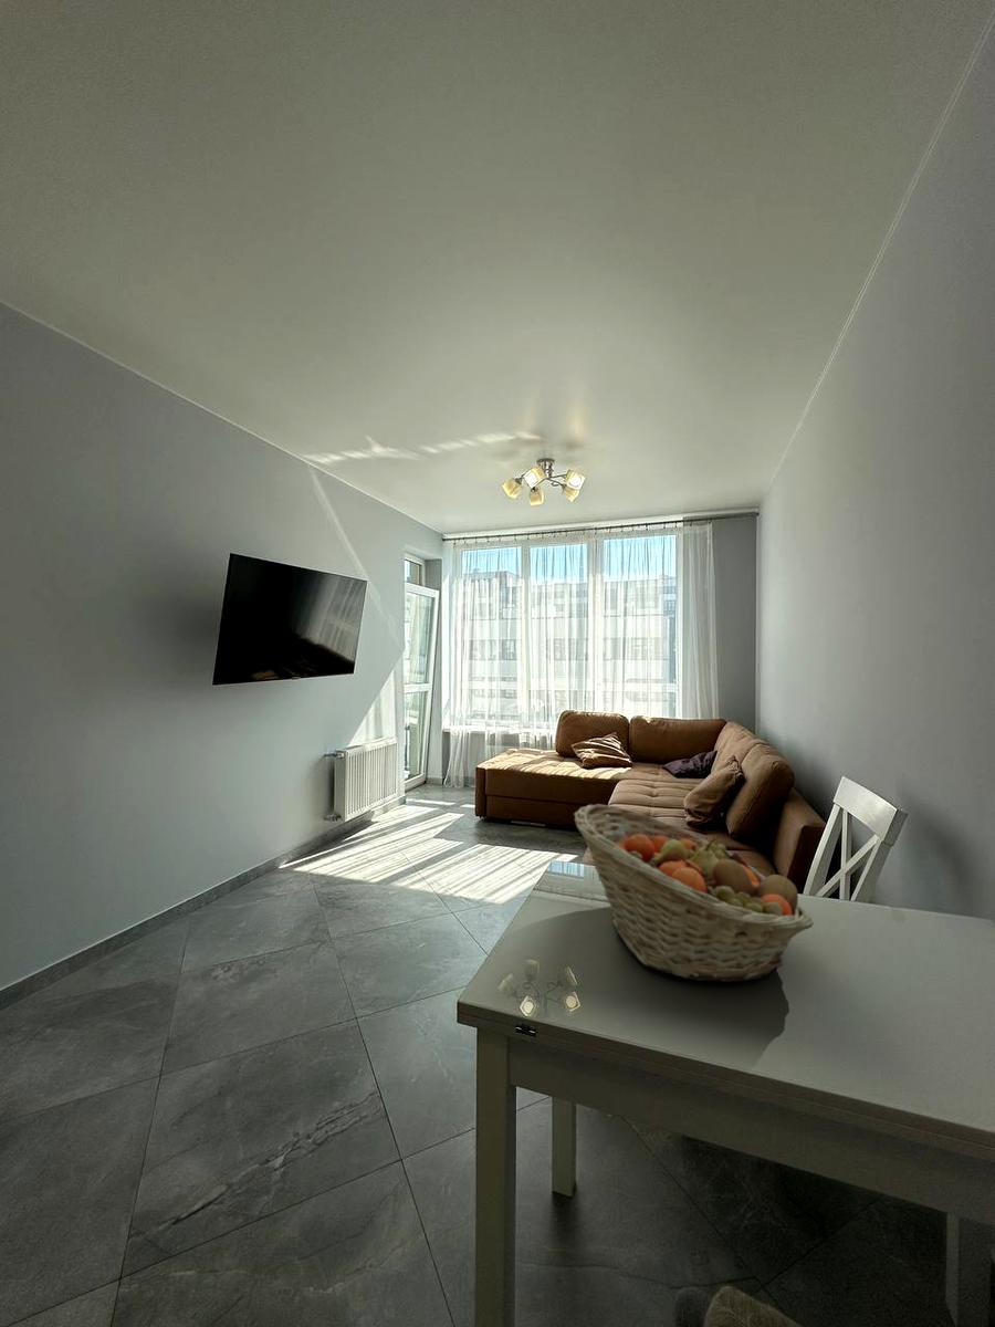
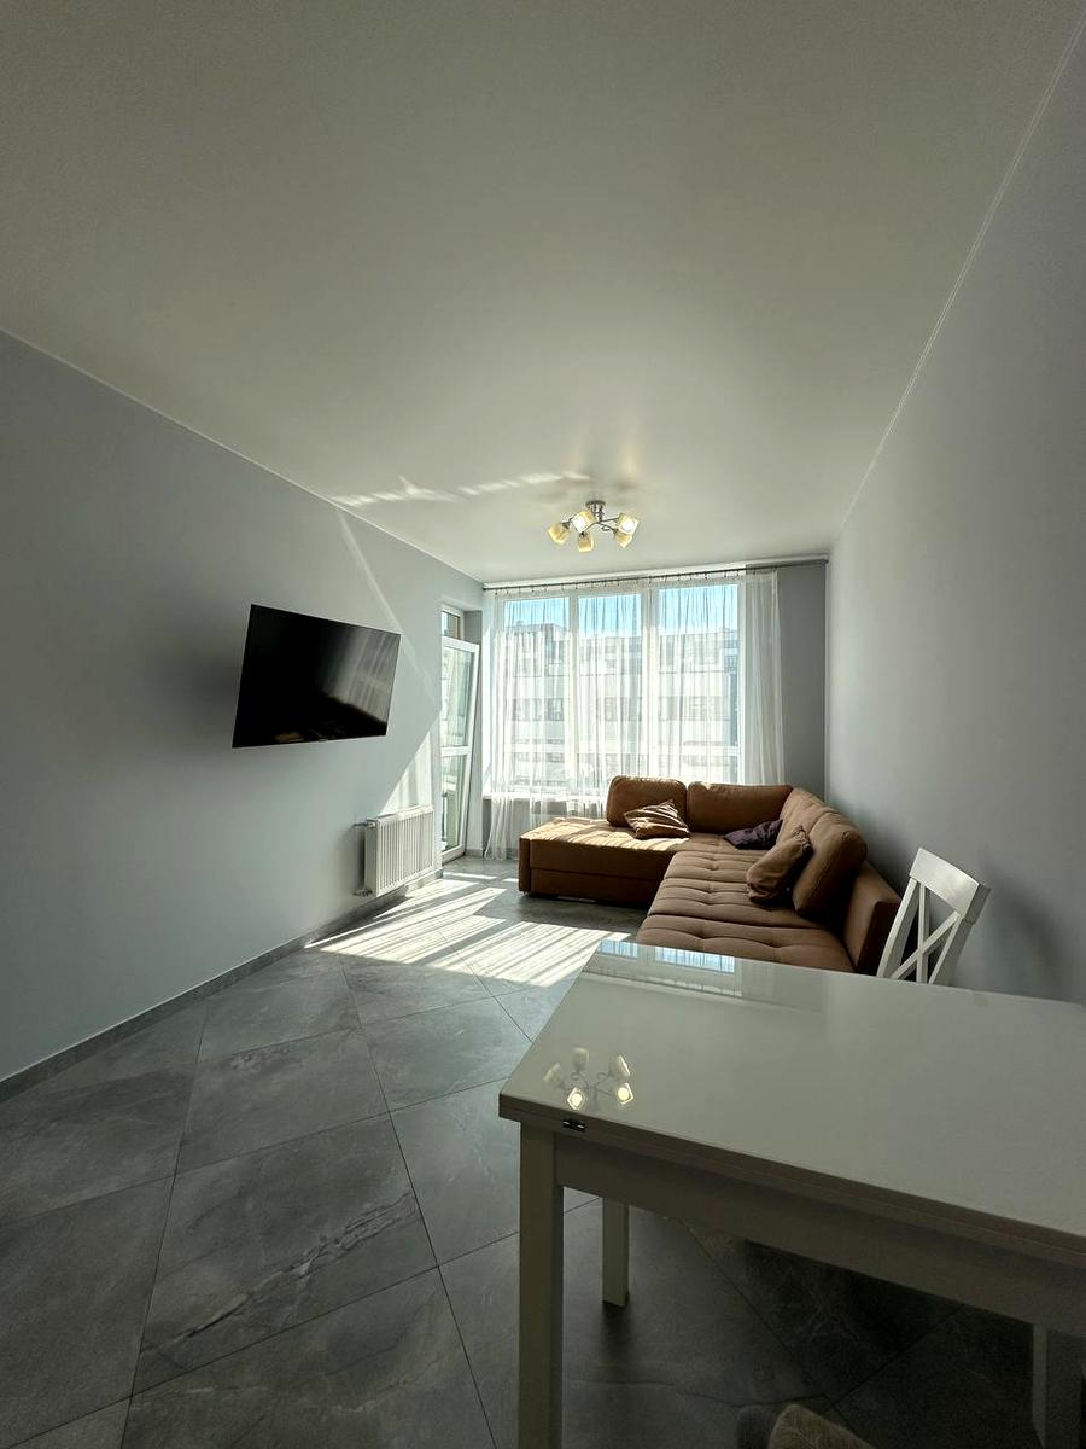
- fruit basket [573,803,815,983]
